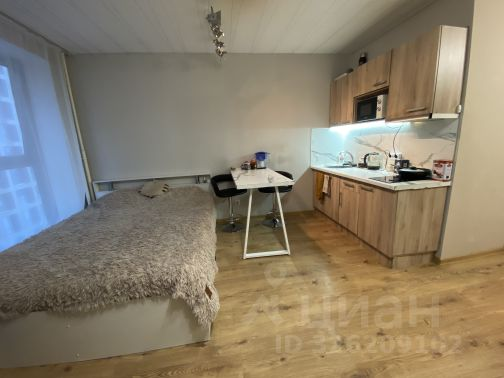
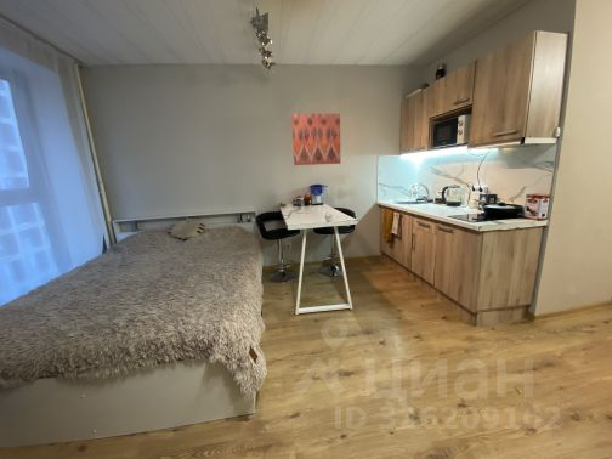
+ wall art [290,113,341,166]
